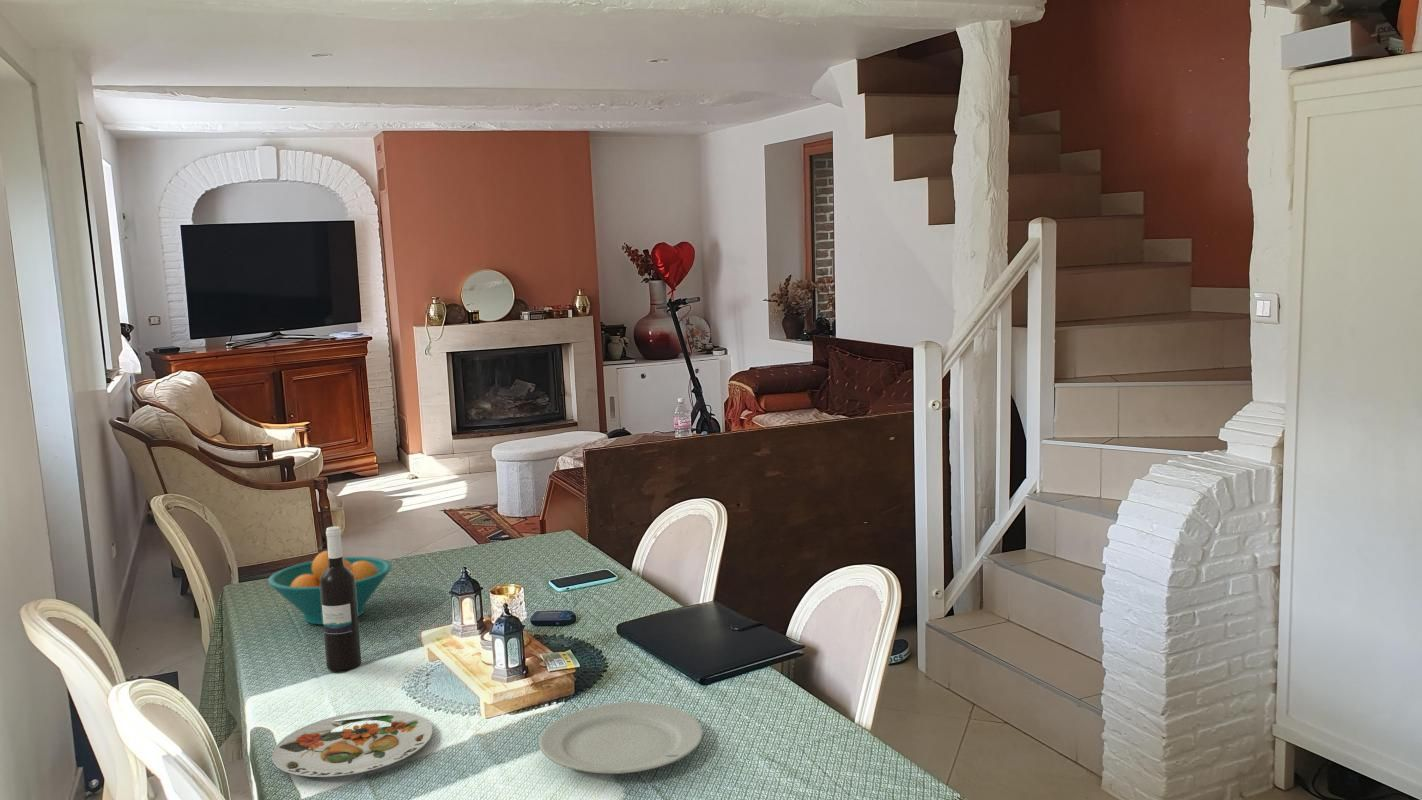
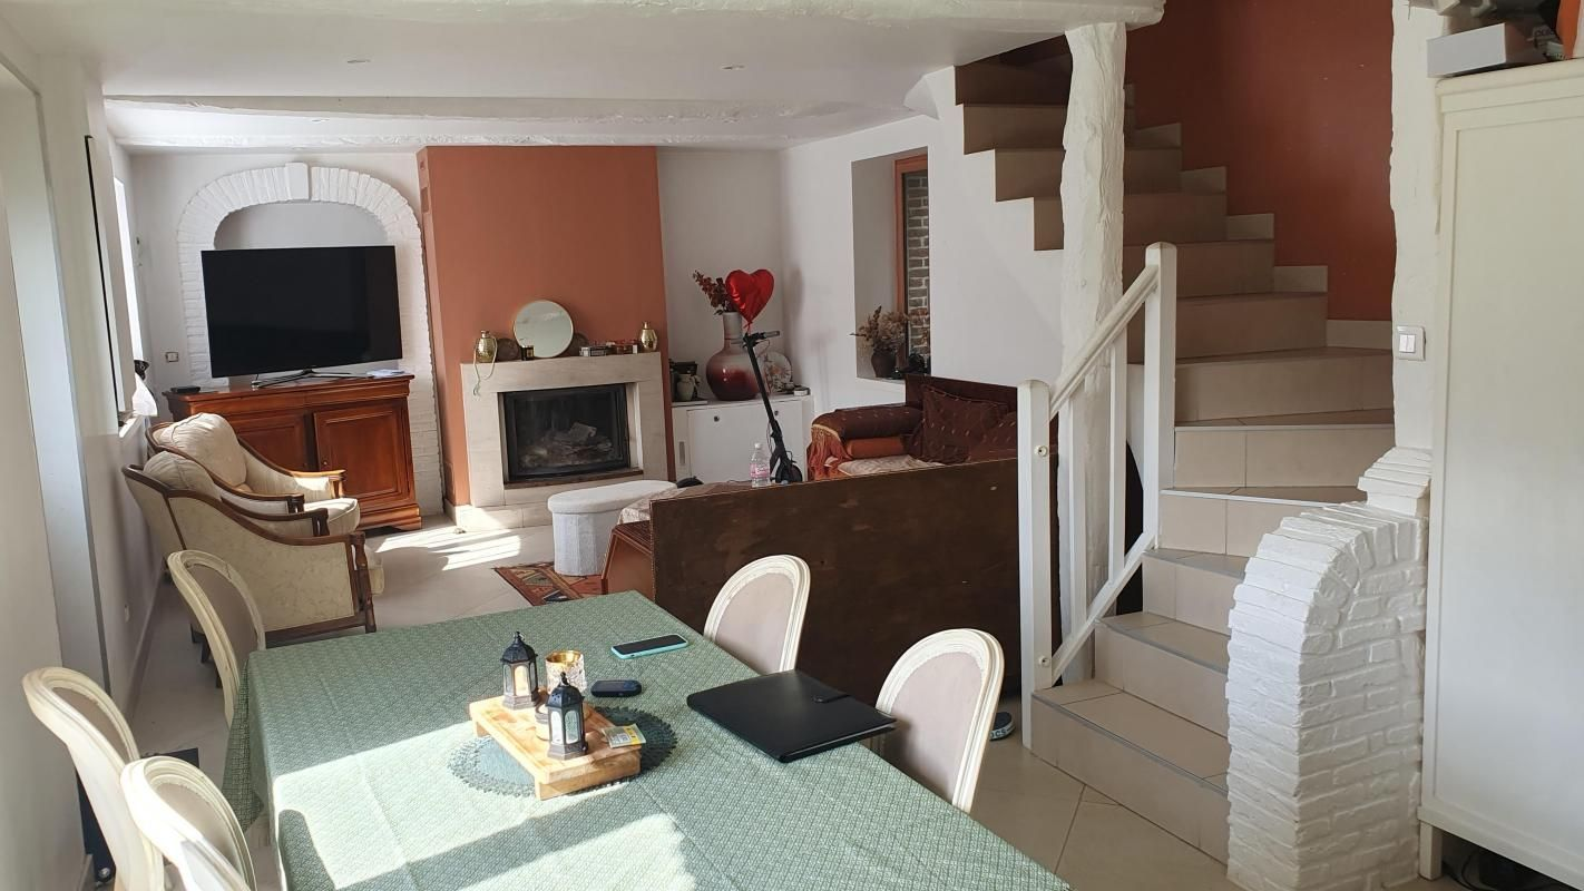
- fruit bowl [267,550,392,626]
- plate [271,709,434,778]
- chinaware [538,701,704,775]
- wine bottle [320,525,362,673]
